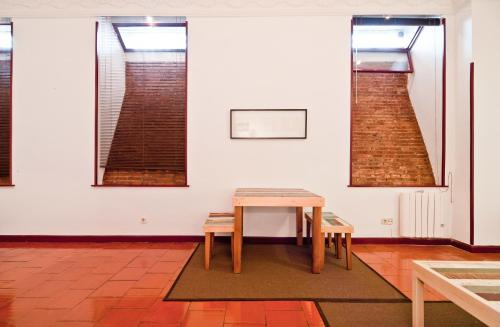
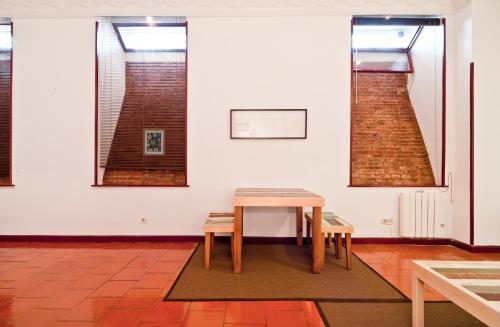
+ wall art [142,128,166,157]
